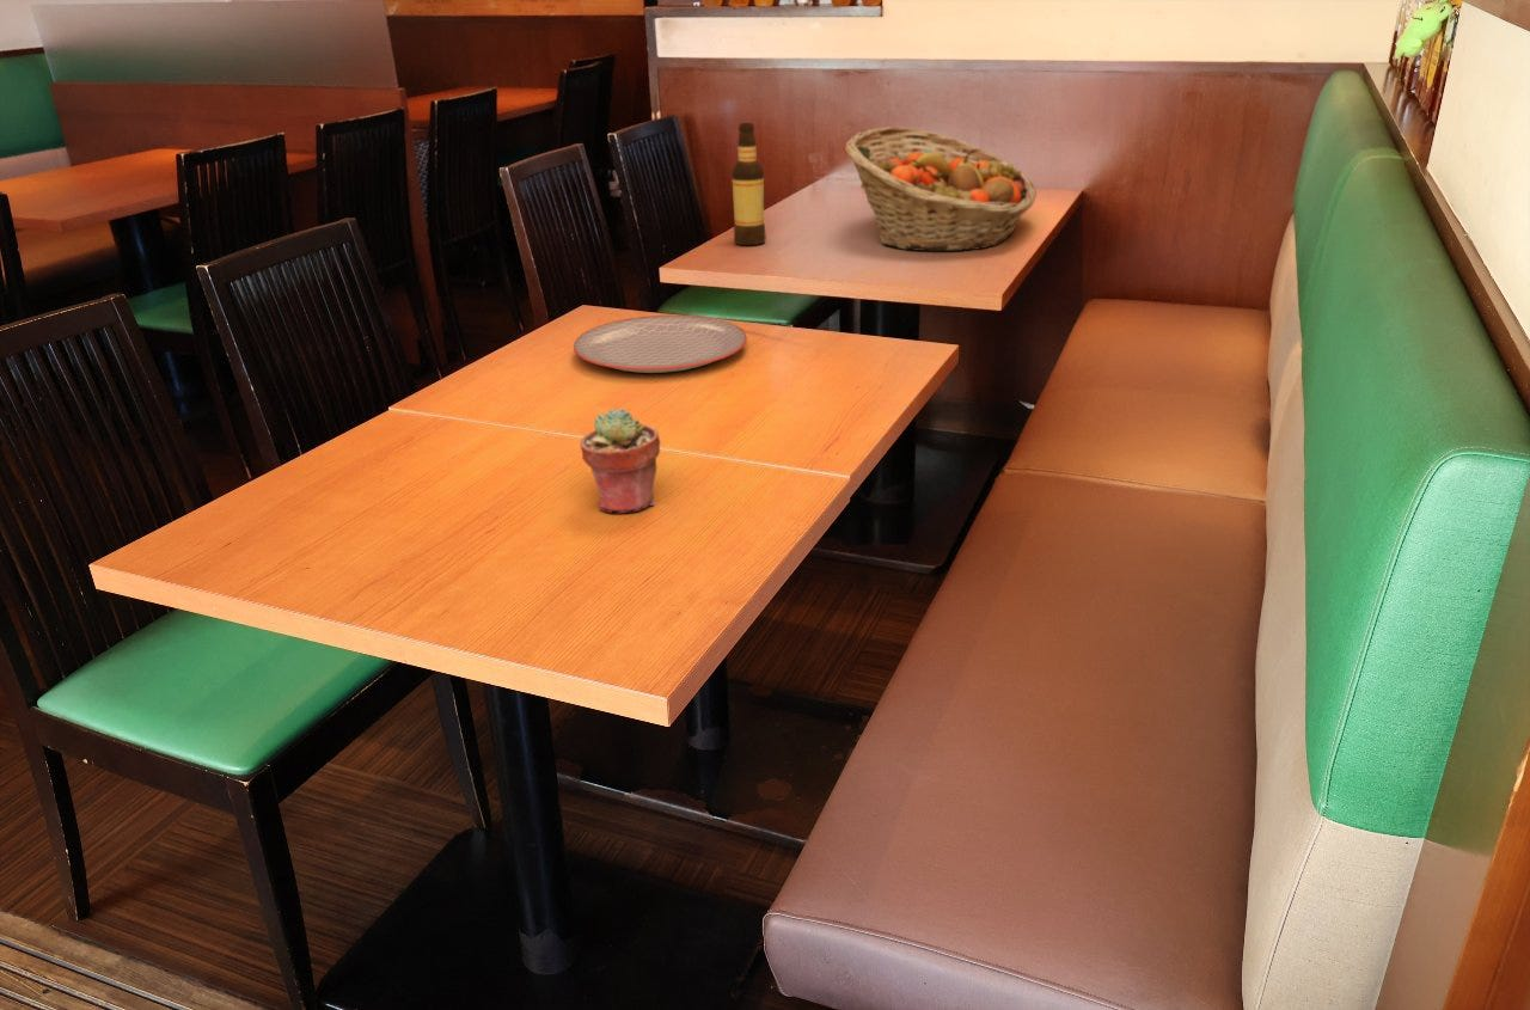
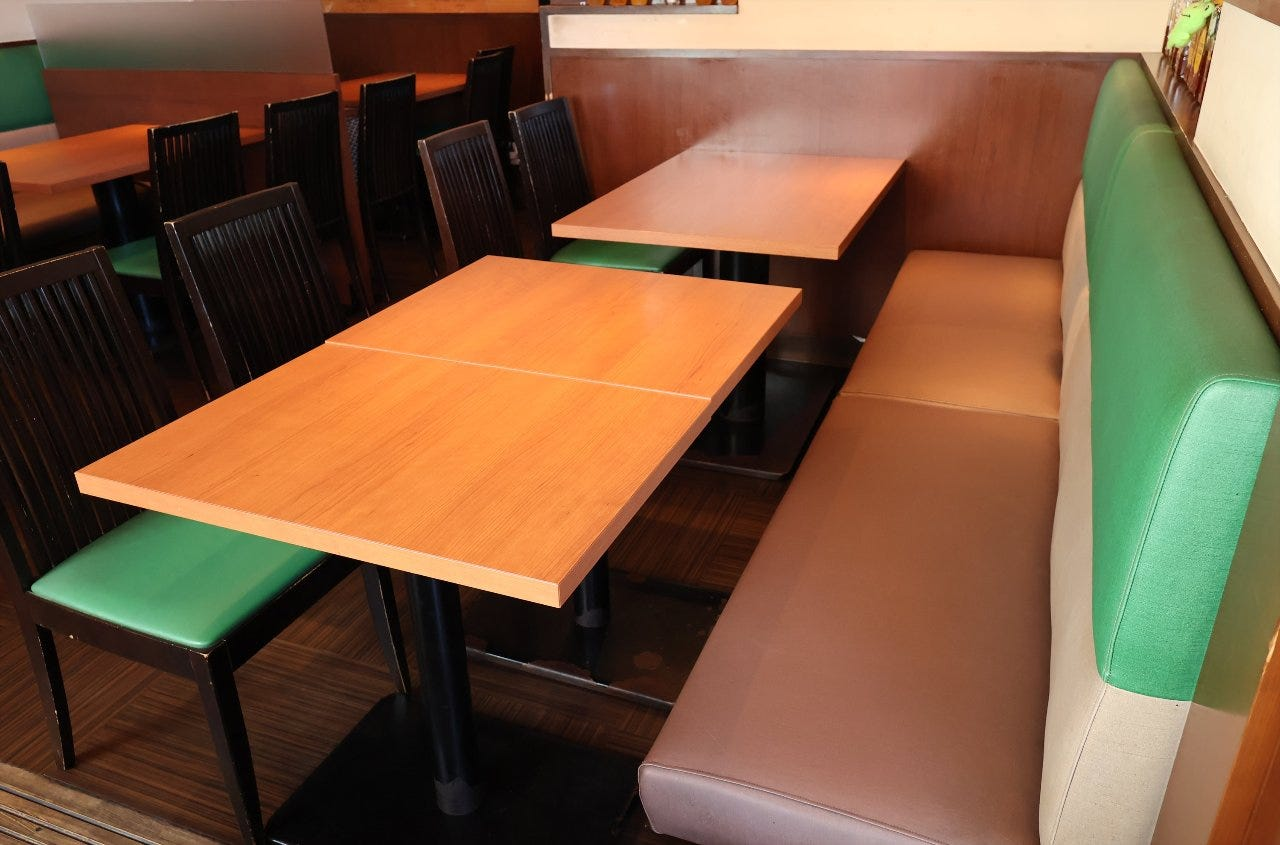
- fruit basket [844,126,1038,252]
- plate [573,314,748,374]
- bottle [730,122,767,246]
- potted succulent [579,408,661,514]
